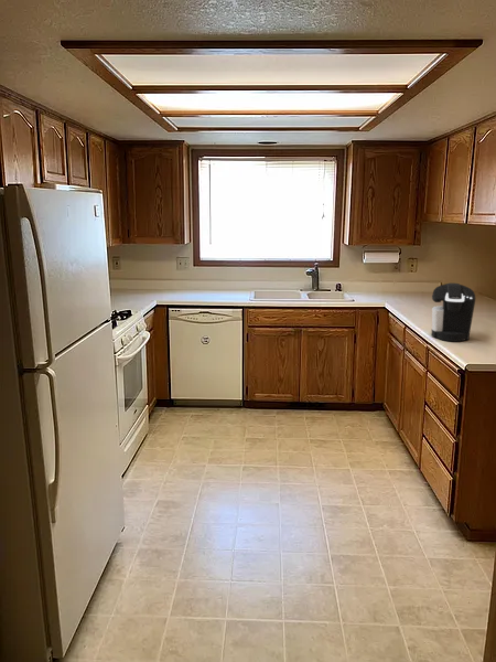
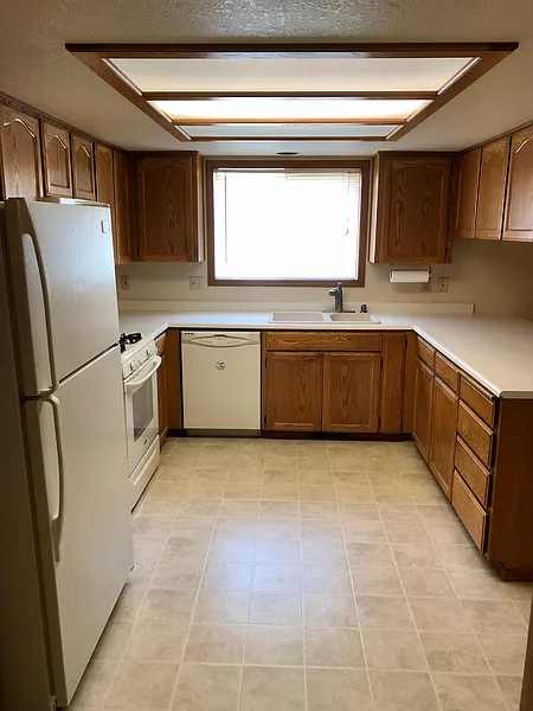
- coffee maker [430,282,476,342]
